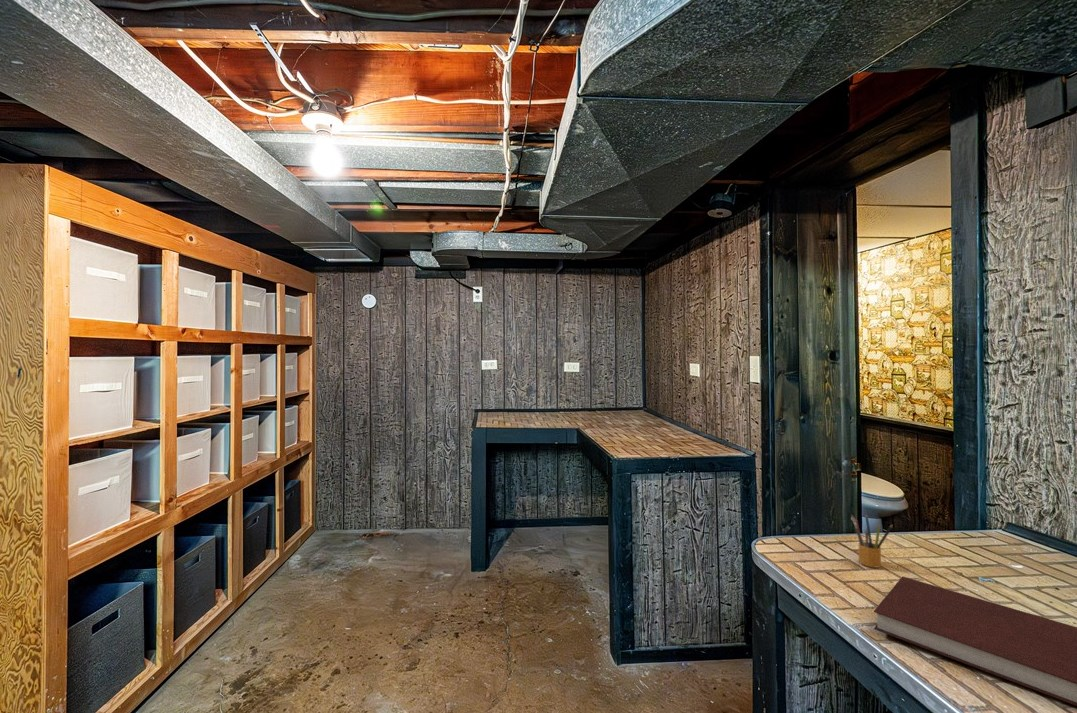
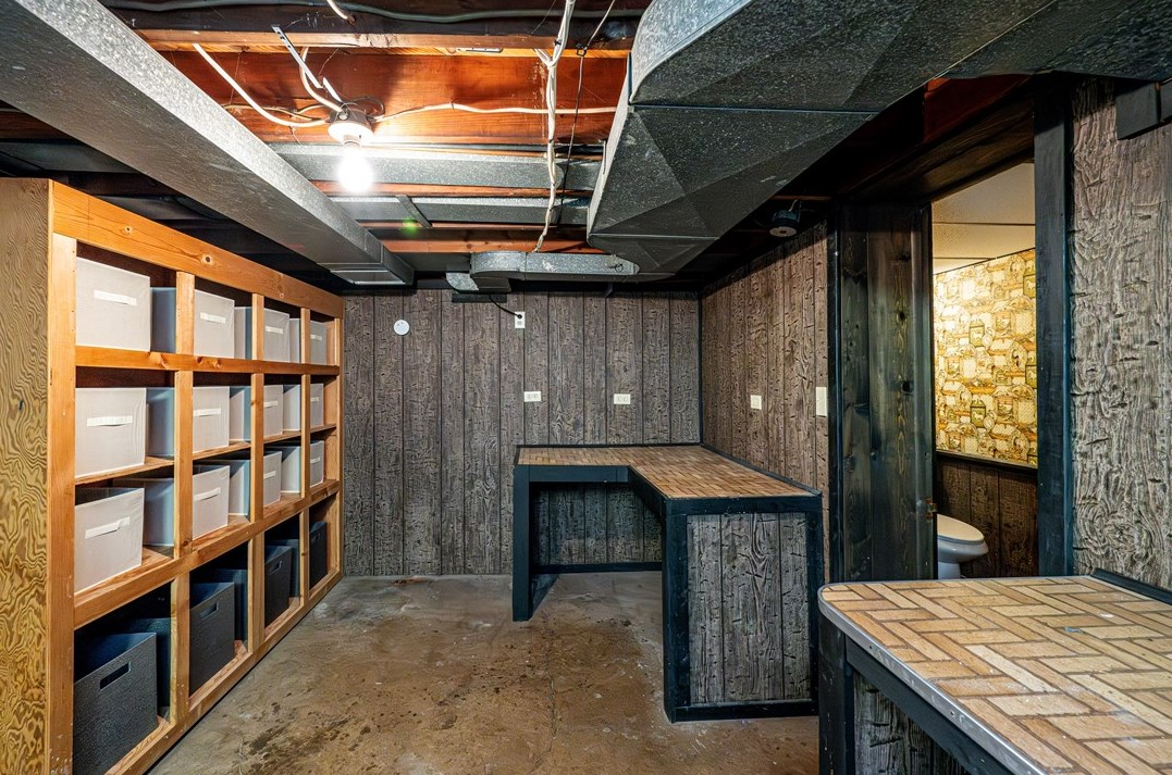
- notebook [873,575,1077,707]
- pencil box [850,513,894,569]
